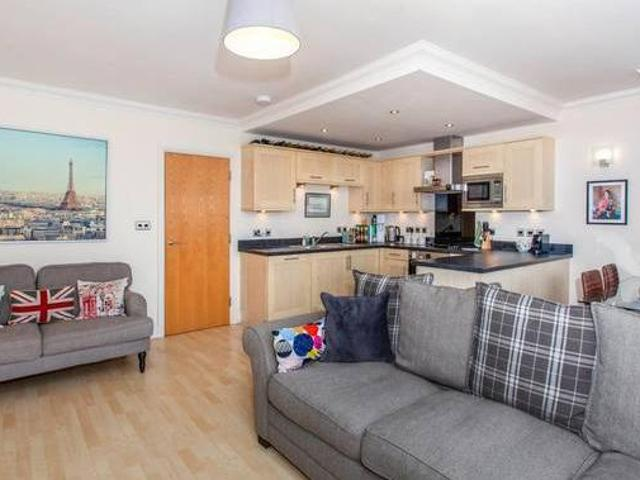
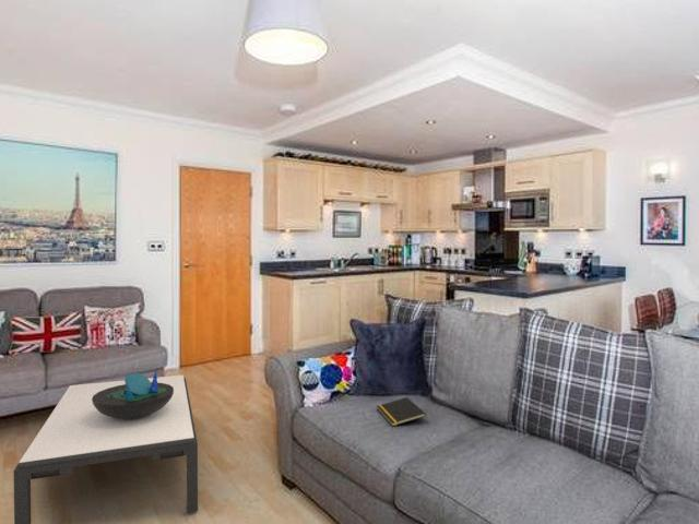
+ decorative bowl [92,370,174,419]
+ coffee table [13,374,199,524]
+ notepad [376,396,427,427]
